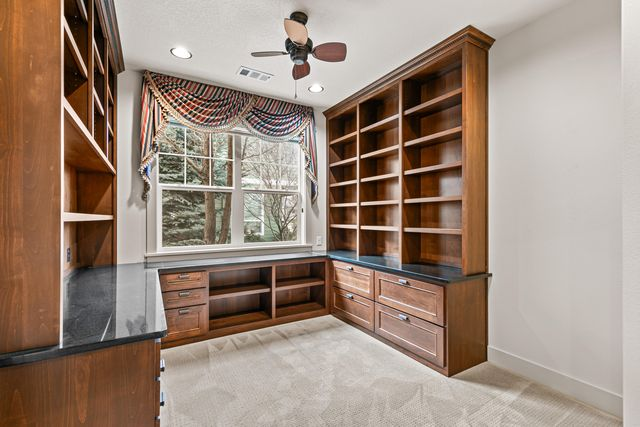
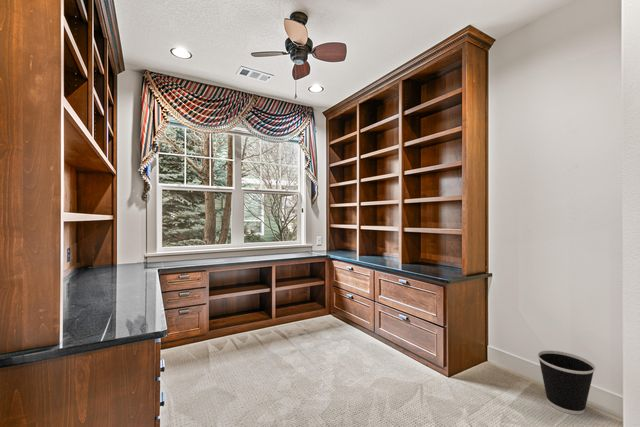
+ wastebasket [537,349,596,416]
